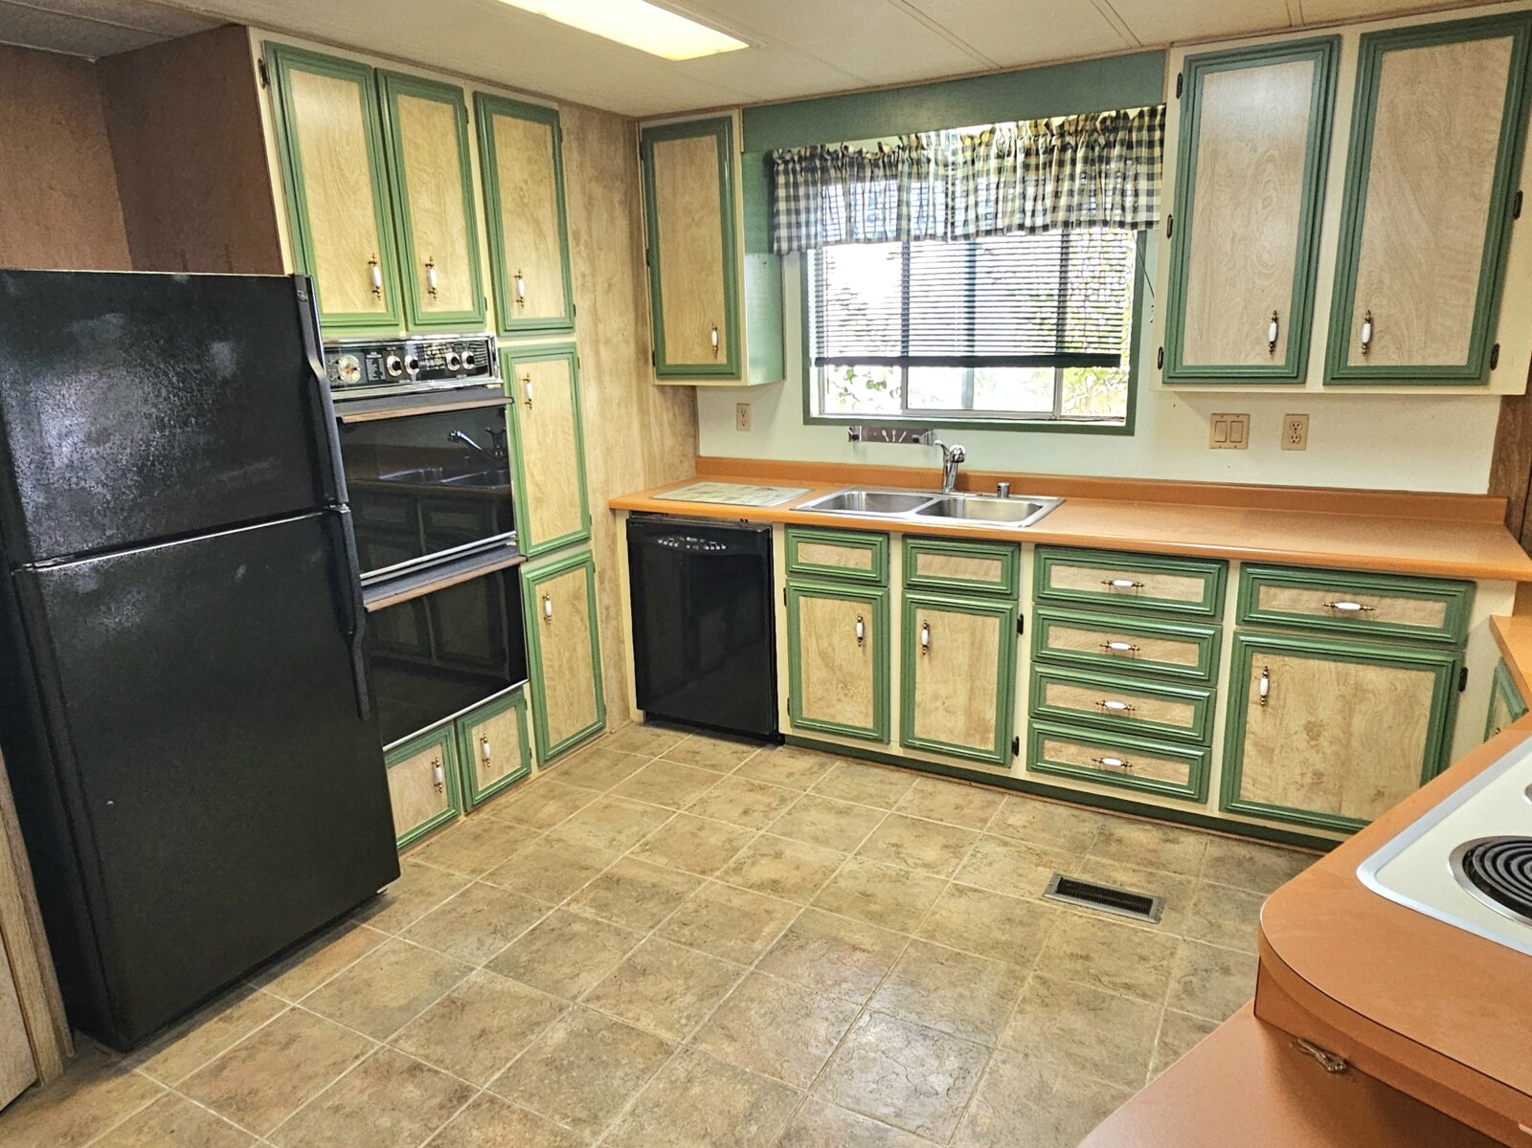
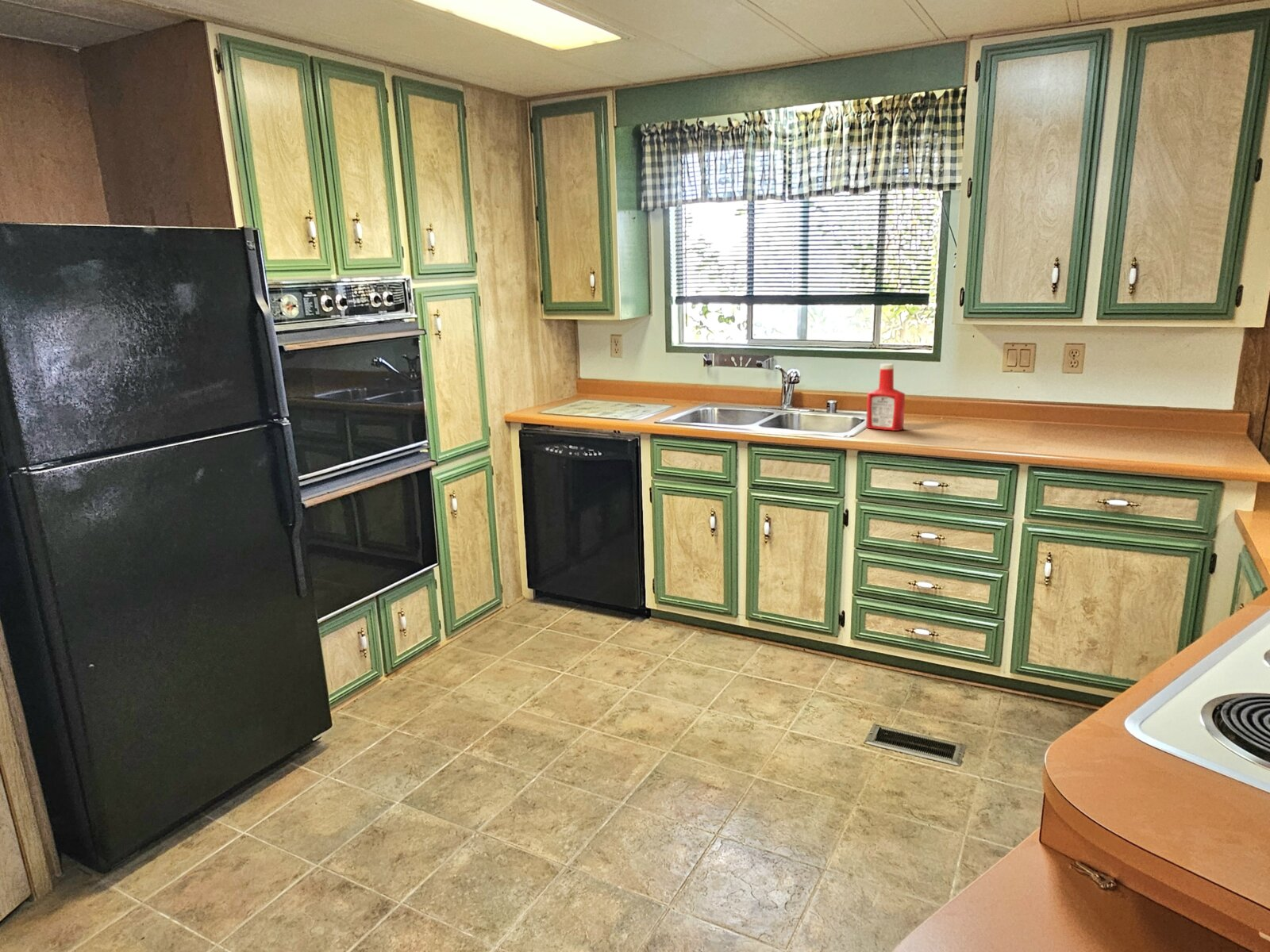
+ soap bottle [865,363,906,432]
